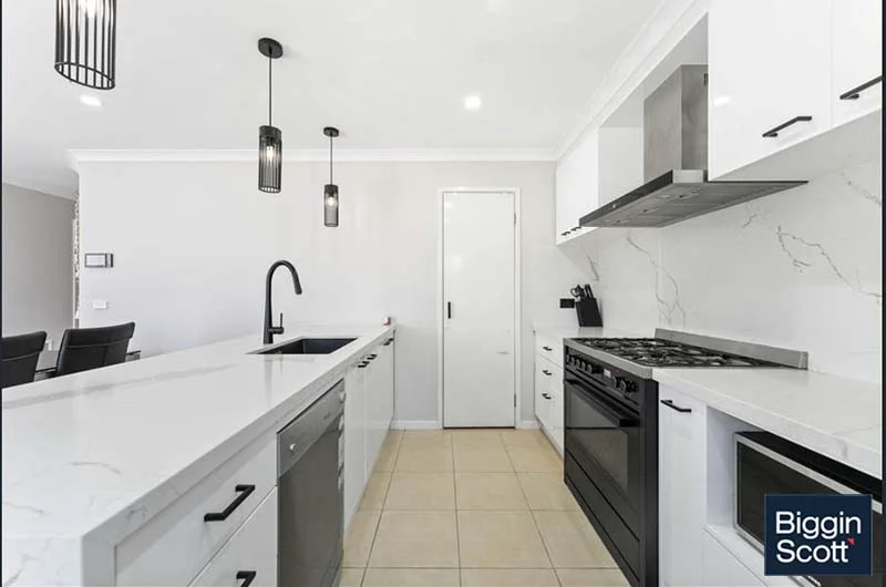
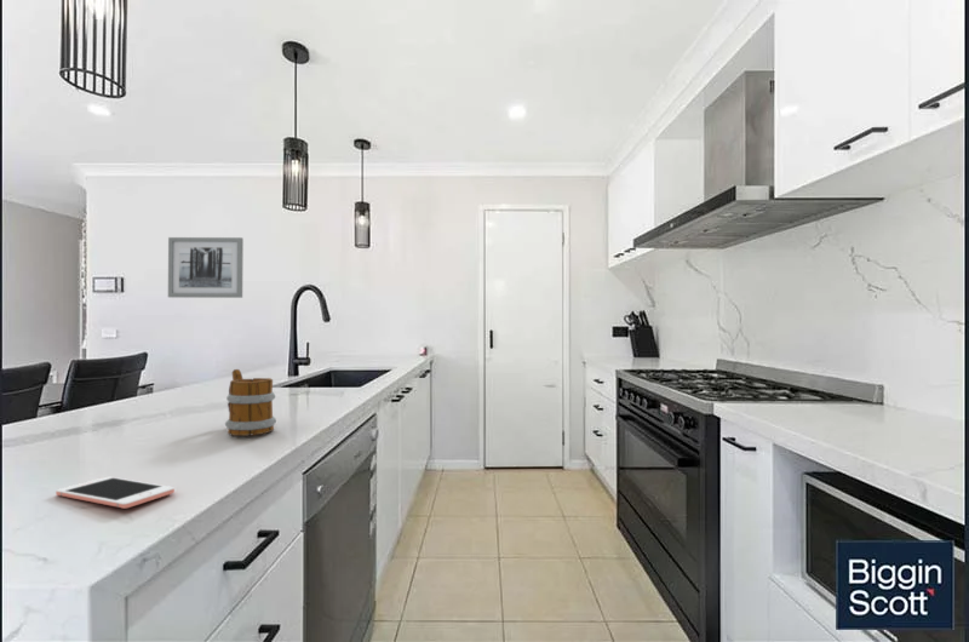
+ wall art [167,236,245,299]
+ cell phone [55,476,176,510]
+ mug [224,368,277,437]
